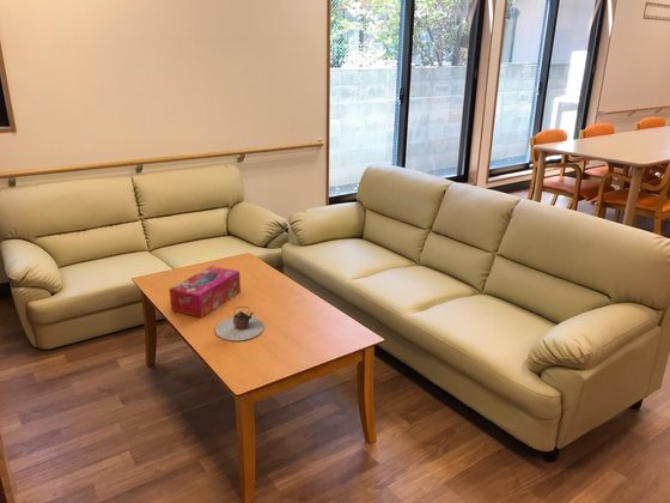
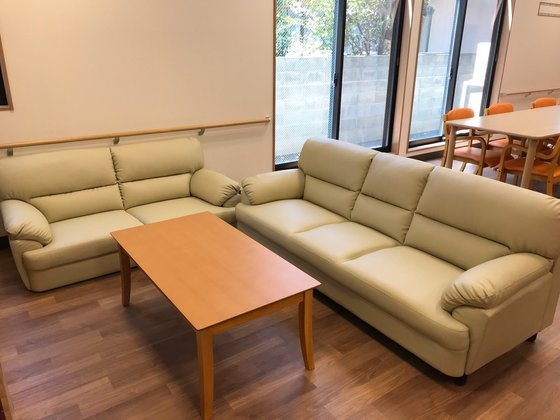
- teapot [214,305,266,341]
- tissue box [168,265,242,319]
